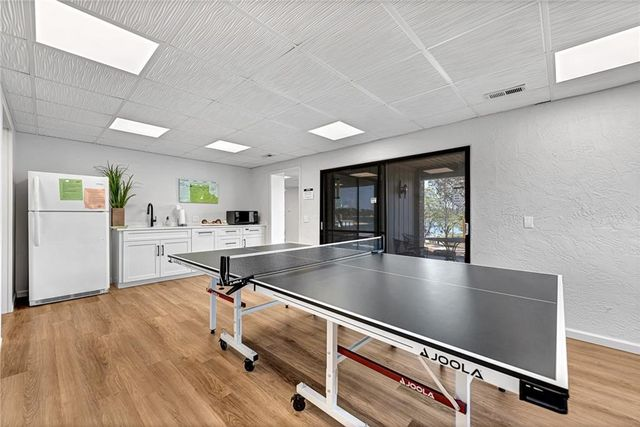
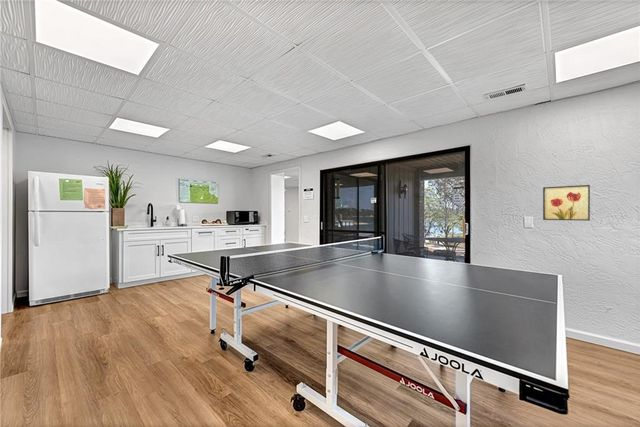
+ wall art [542,184,591,222]
